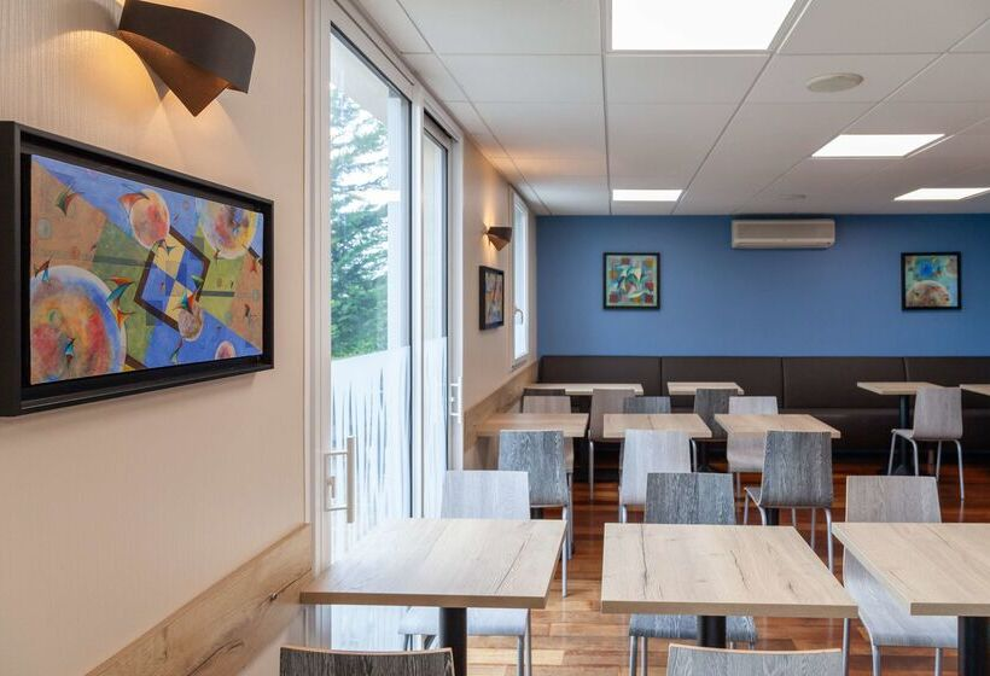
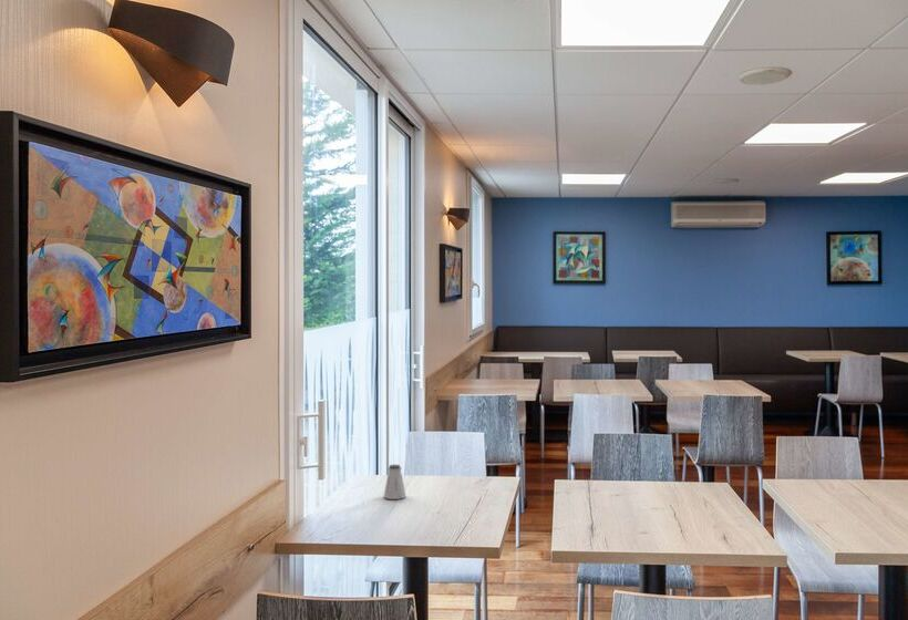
+ saltshaker [383,464,406,500]
